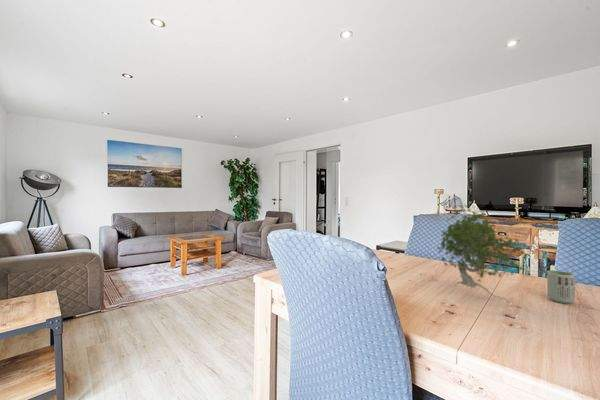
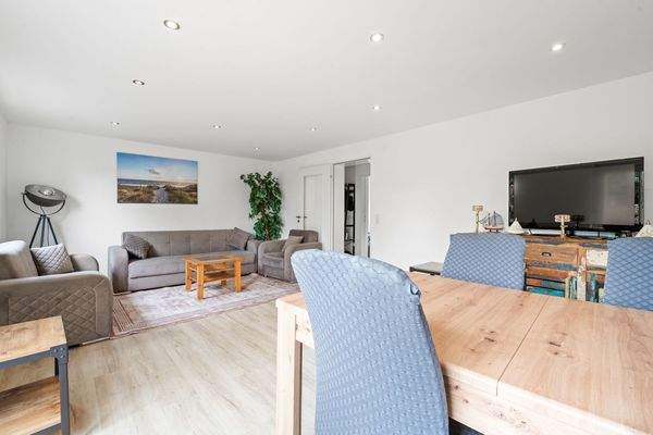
- cup [546,269,576,304]
- plant [436,203,526,303]
